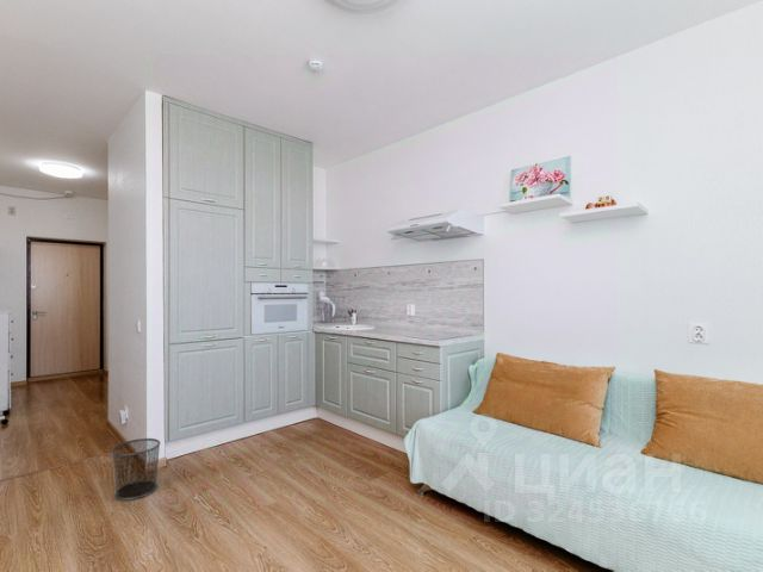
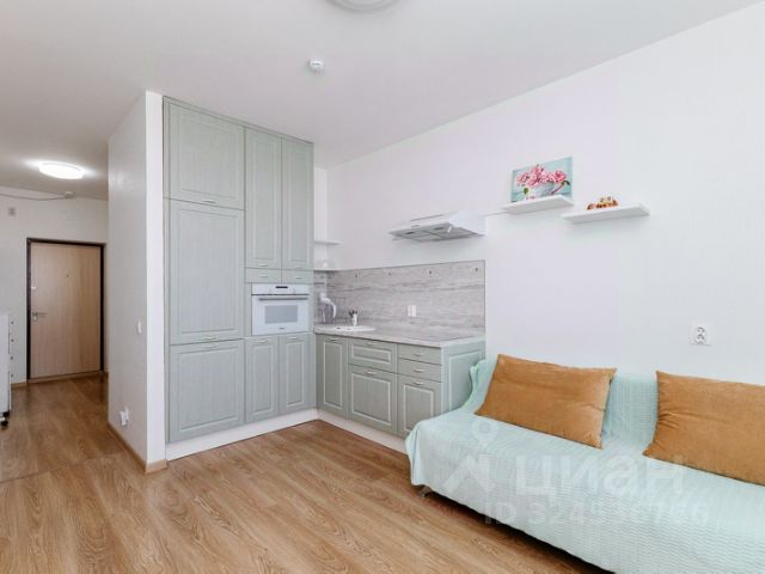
- waste bin [110,437,162,502]
